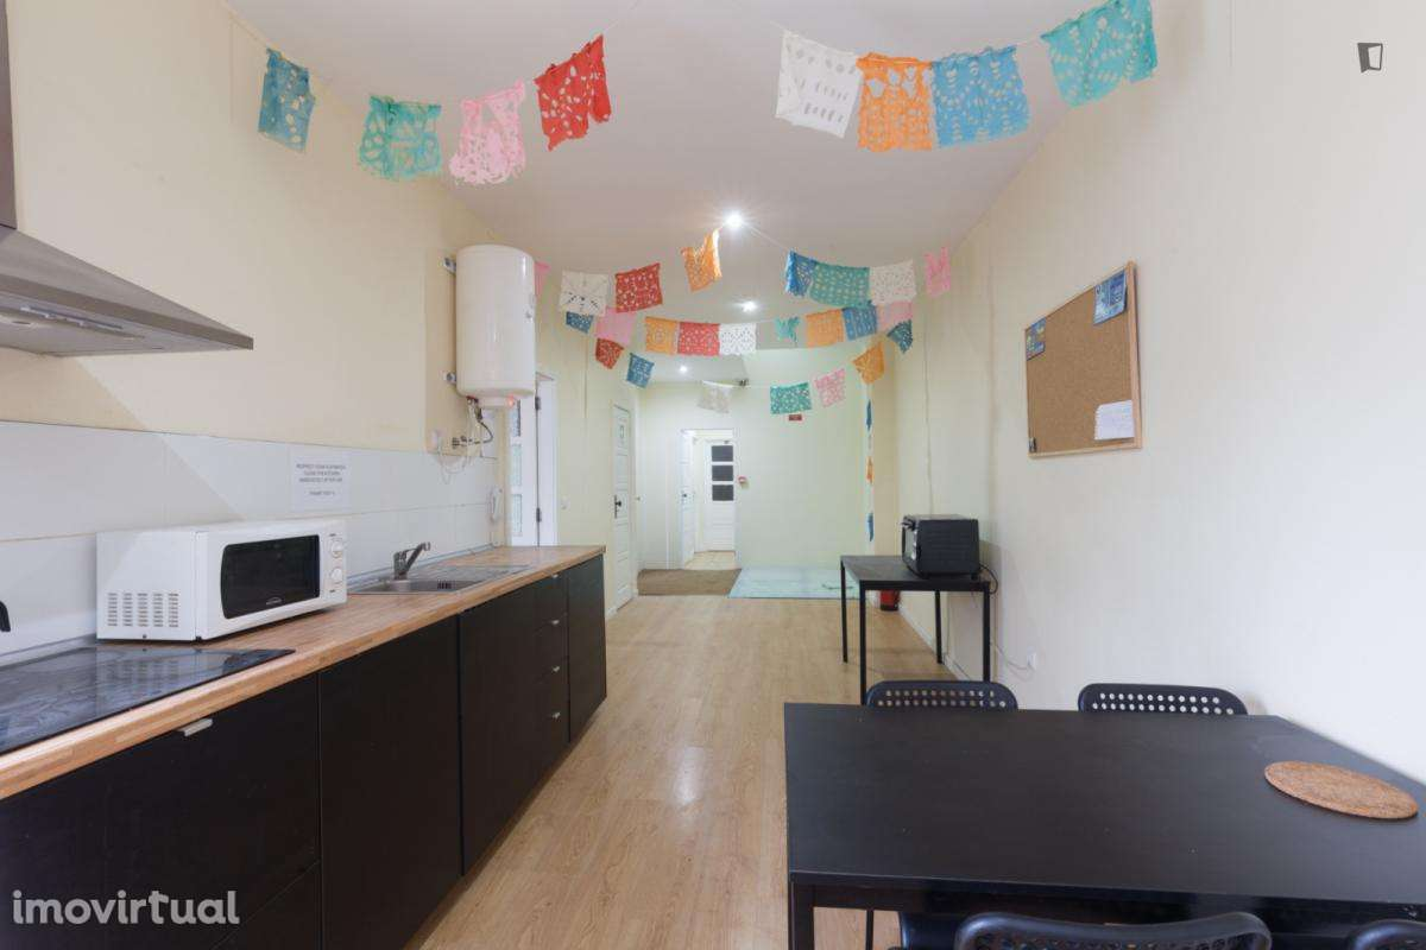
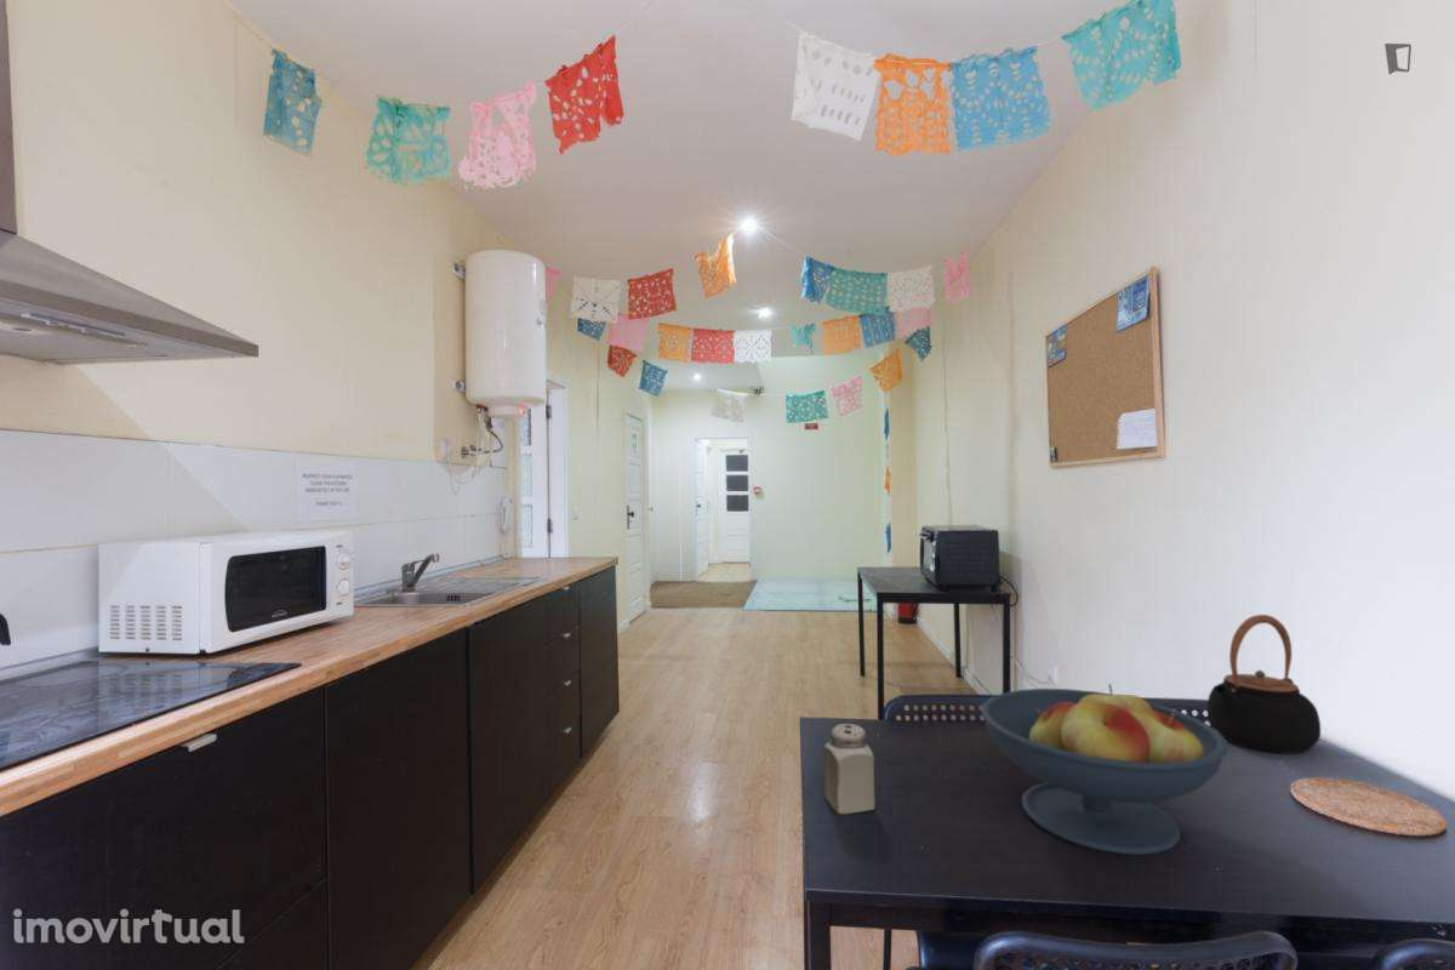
+ fruit bowl [981,683,1228,856]
+ teapot [1206,614,1322,755]
+ salt shaker [823,723,877,815]
